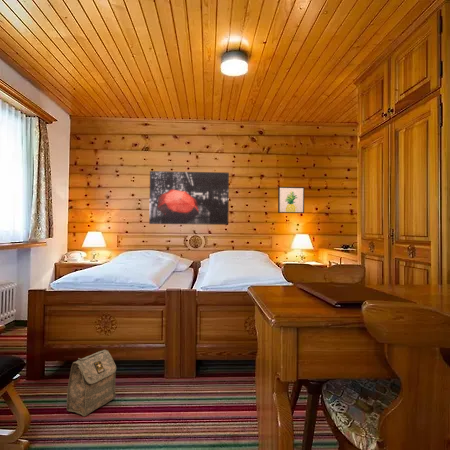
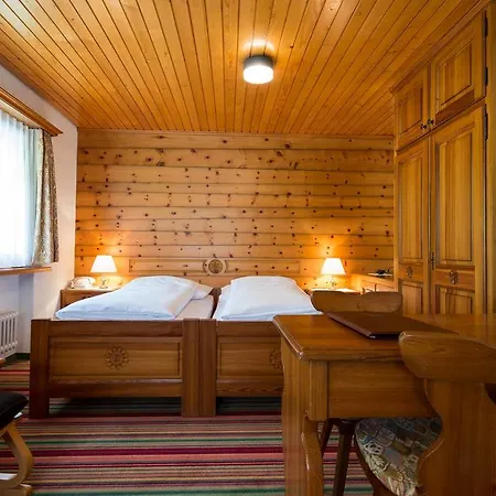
- wall art [148,170,230,226]
- wall art [277,186,305,214]
- bag [66,349,117,417]
